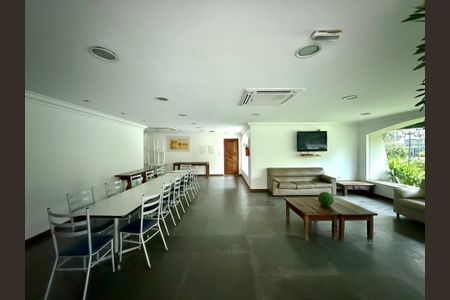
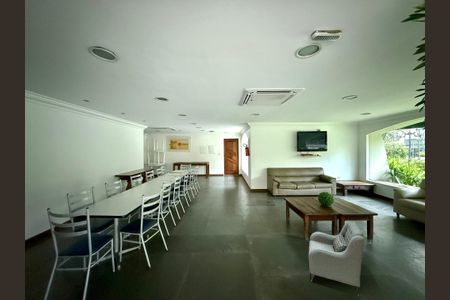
+ armchair [308,220,365,297]
